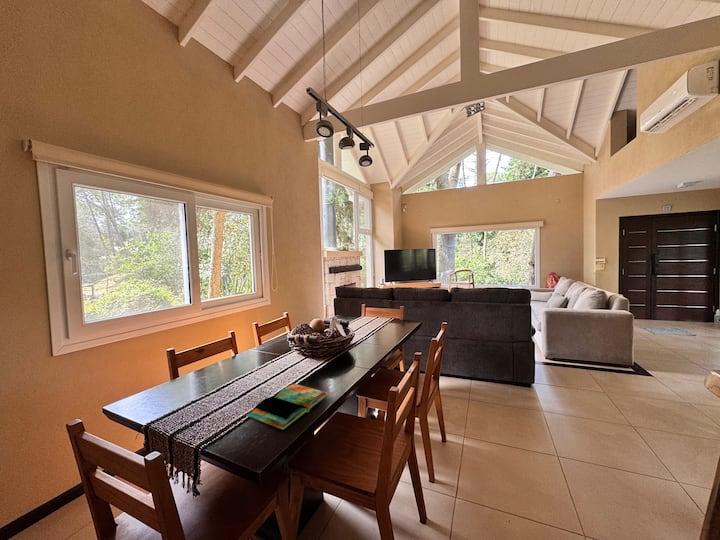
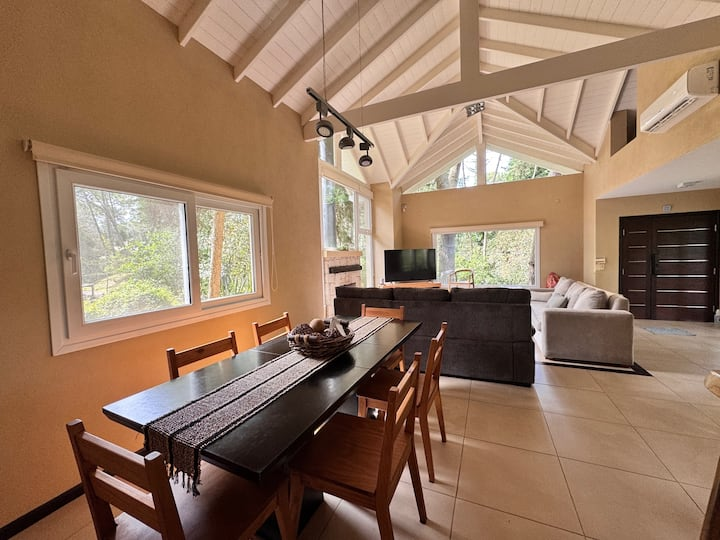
- book [246,383,330,431]
